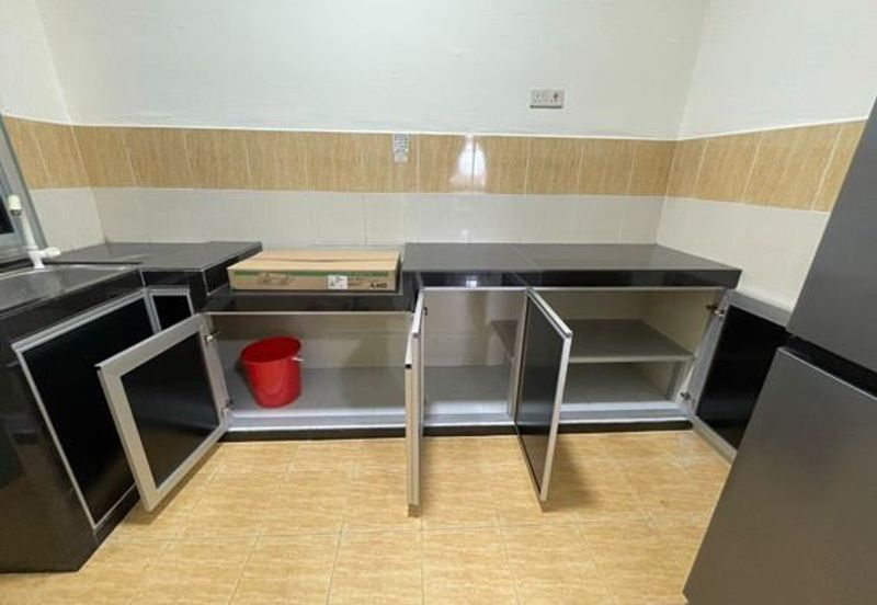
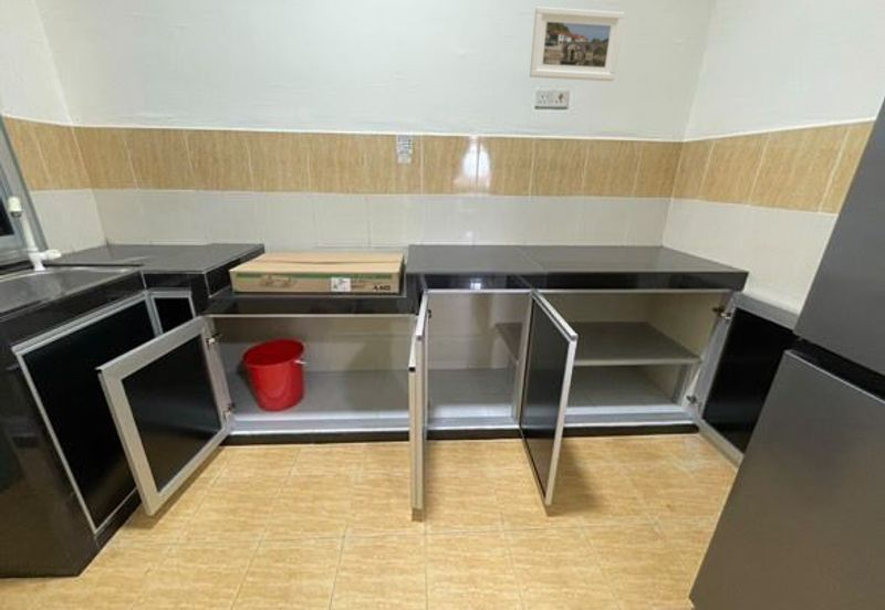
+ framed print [529,6,625,83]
